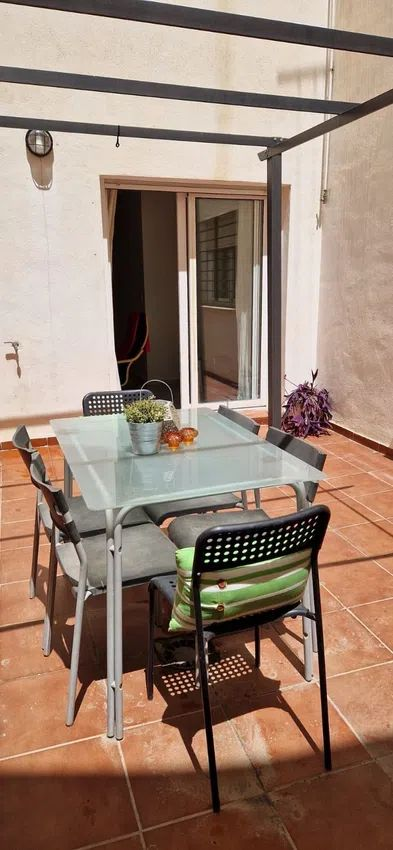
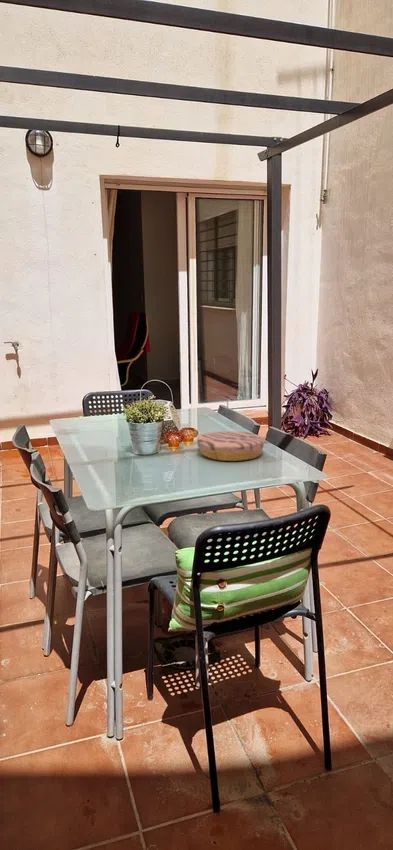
+ plate [196,430,266,462]
